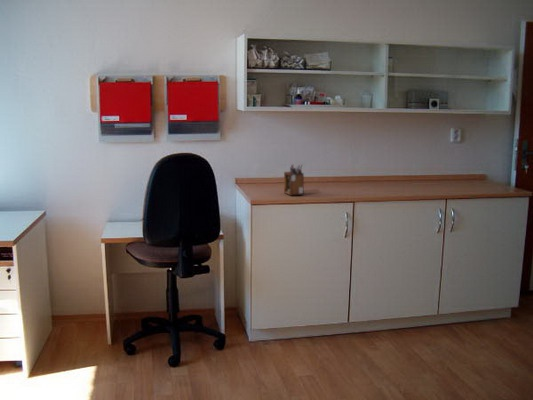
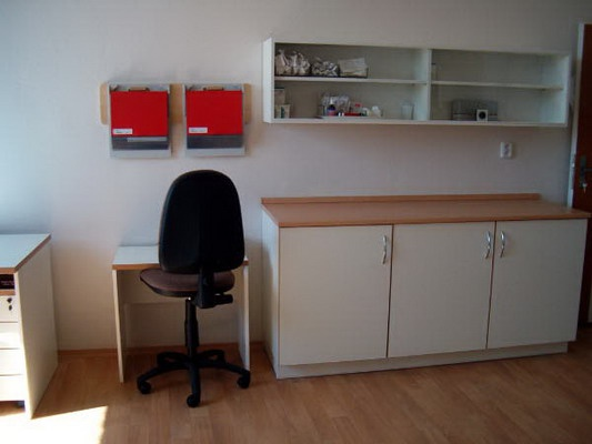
- desk organizer [283,164,305,196]
